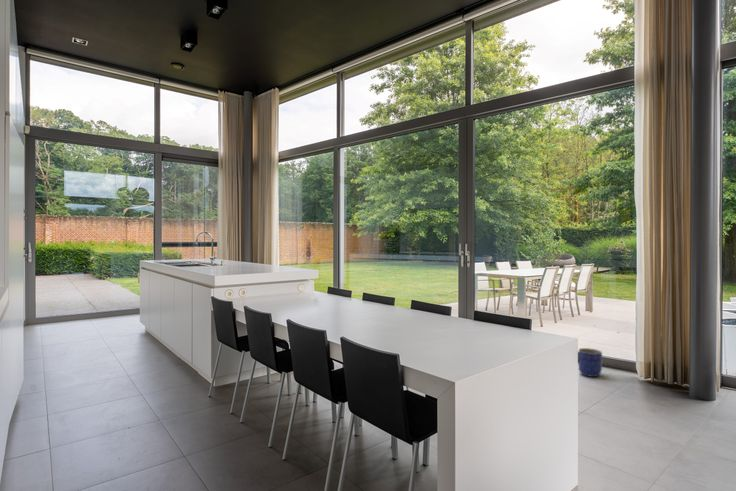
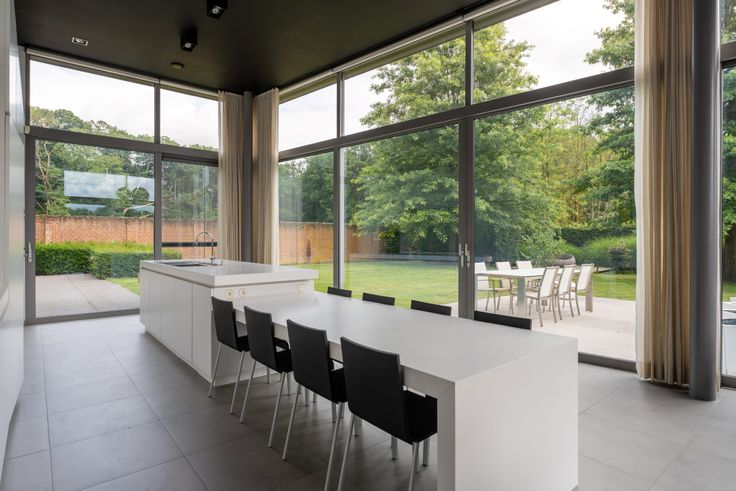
- planter [578,347,603,378]
